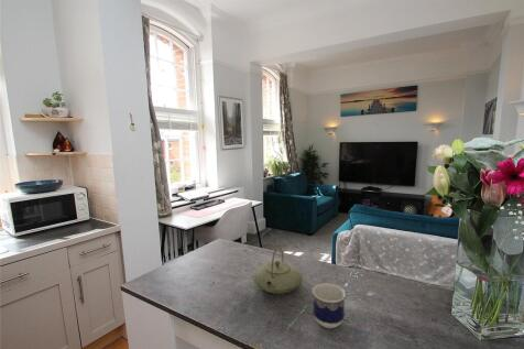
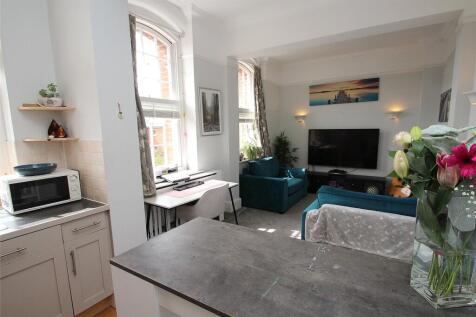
- cup [312,282,347,329]
- teapot [252,246,304,295]
